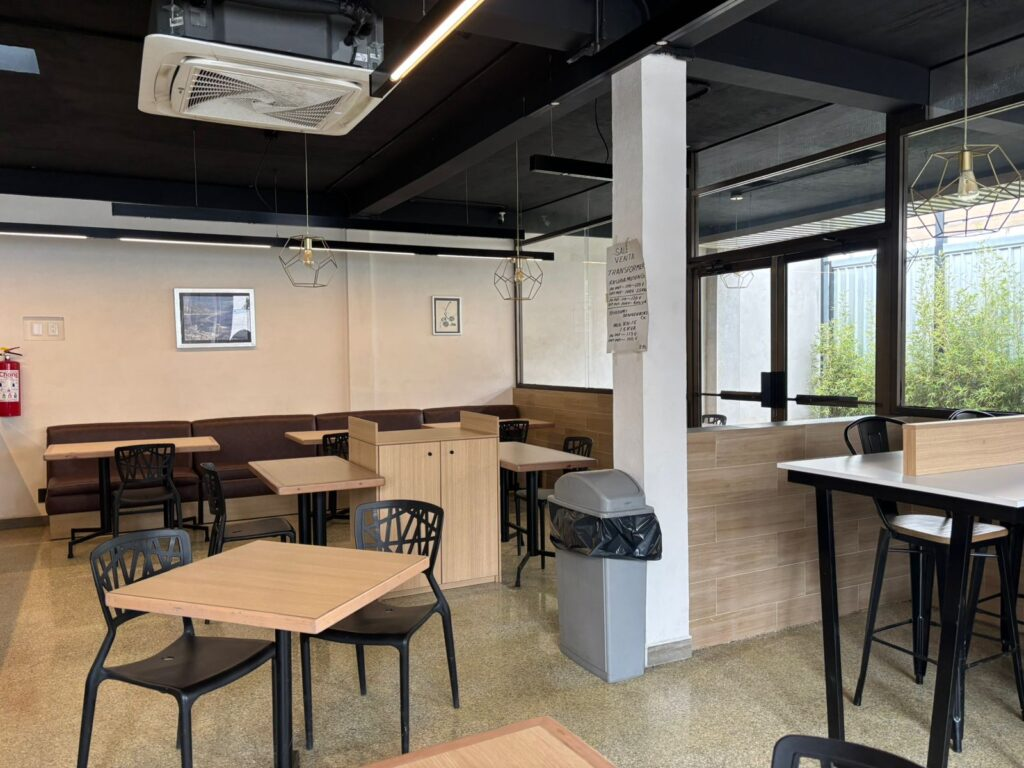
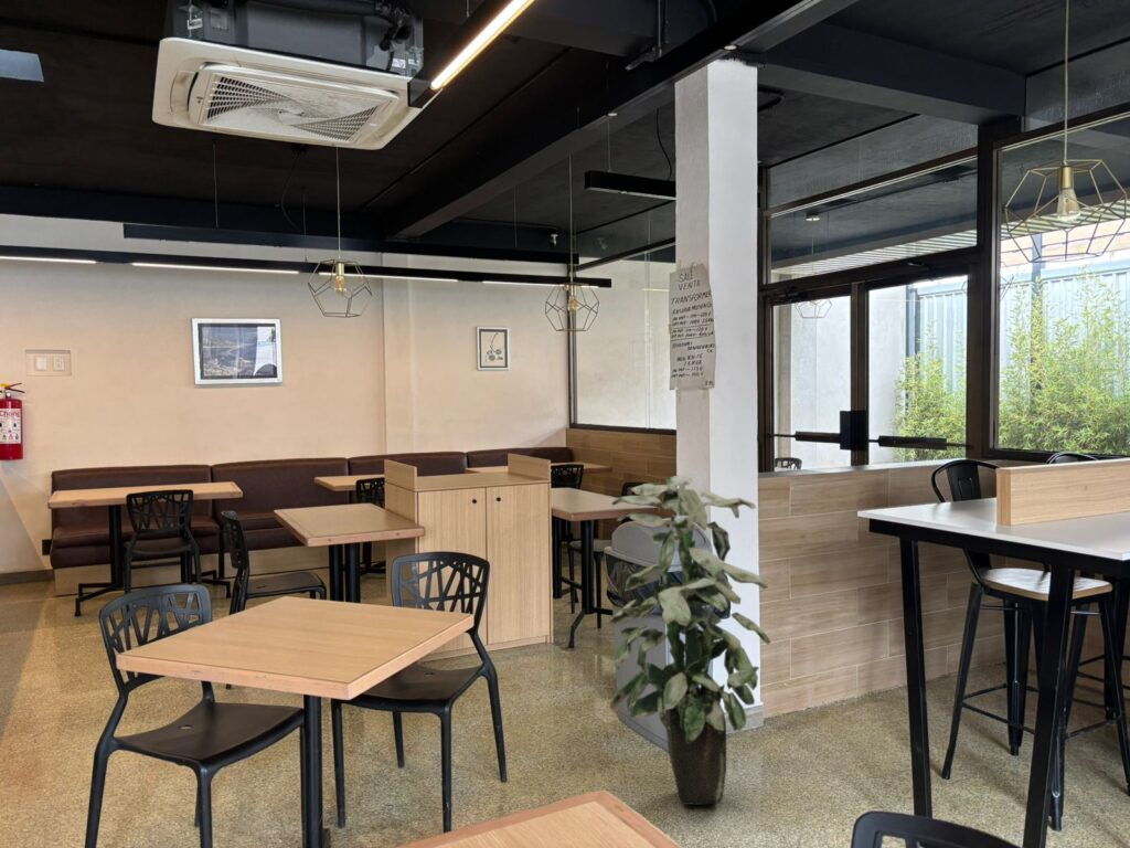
+ indoor plant [608,474,772,806]
